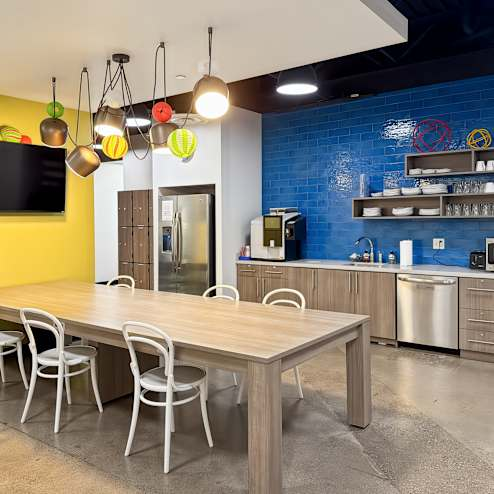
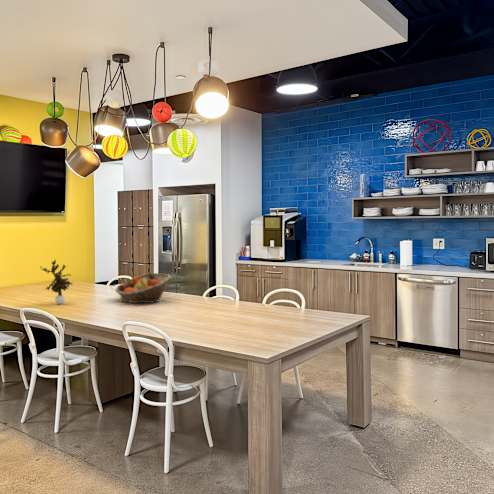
+ fruit basket [115,272,172,304]
+ potted plant [40,258,74,305]
